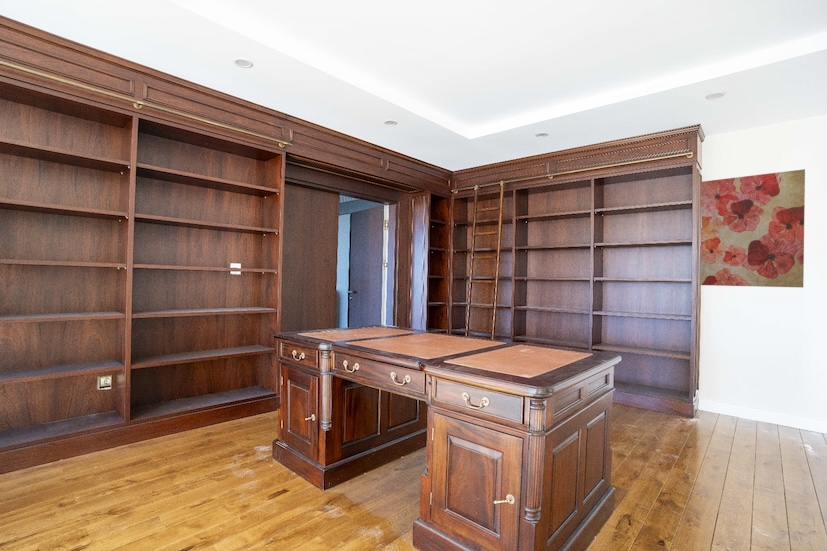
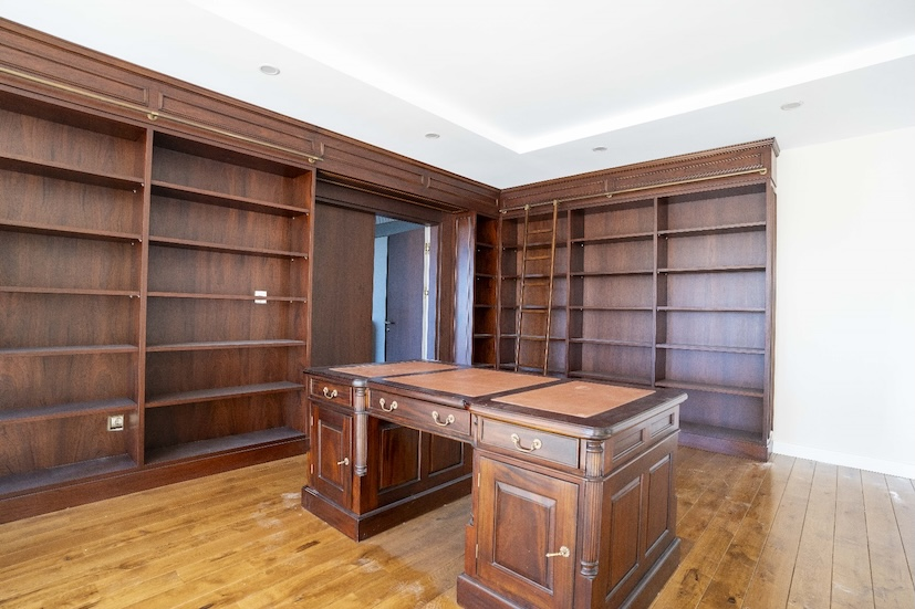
- wall art [699,168,806,288]
